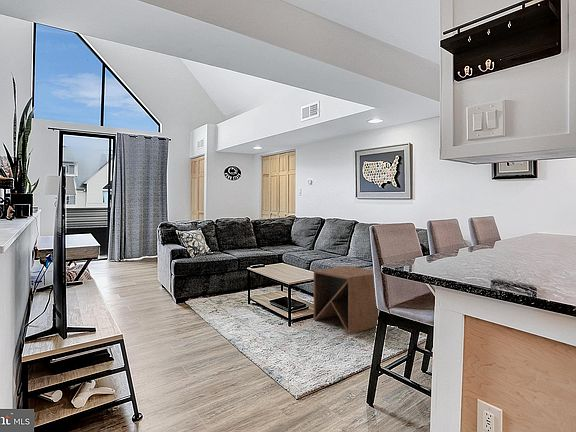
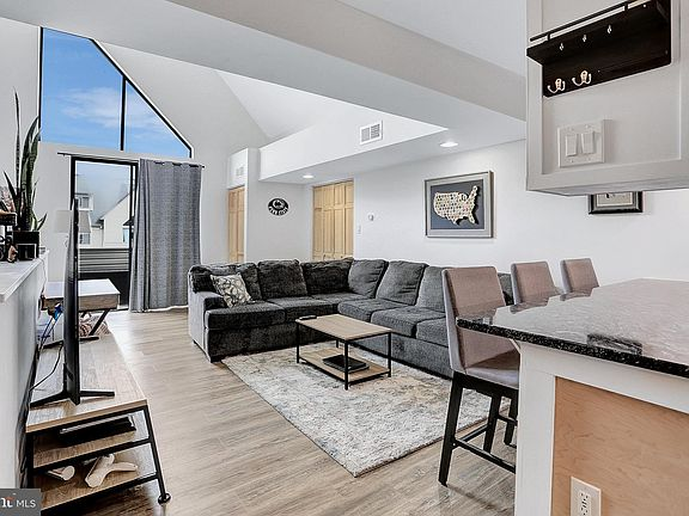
- side table [313,265,378,335]
